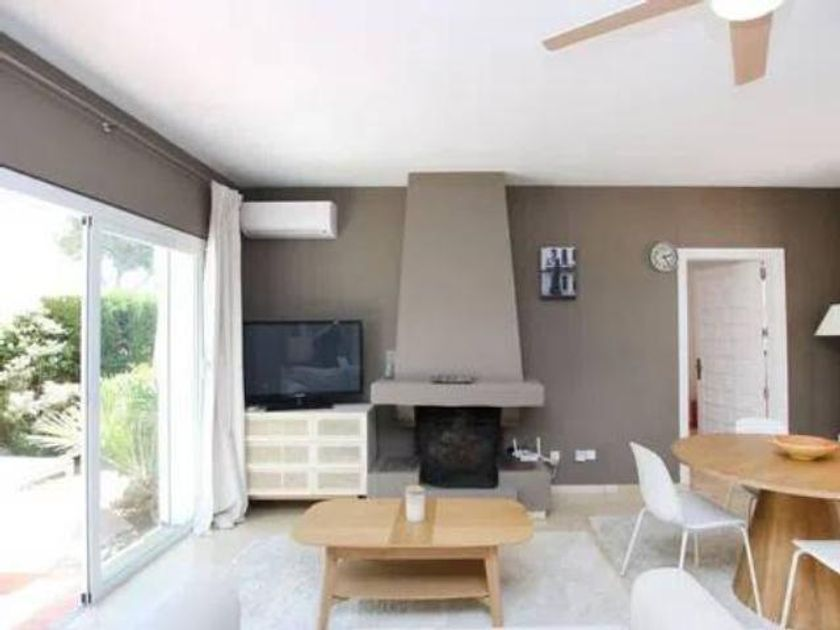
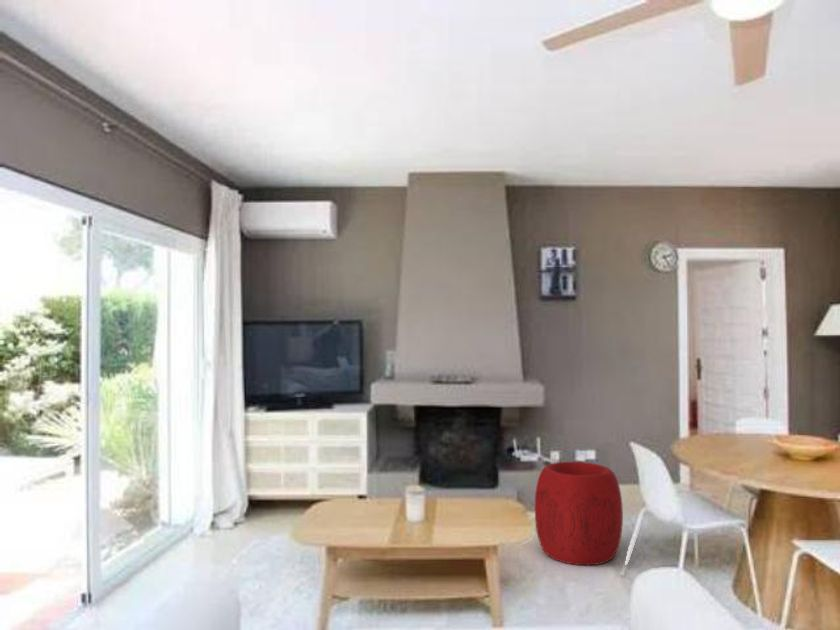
+ pouf [534,461,624,566]
